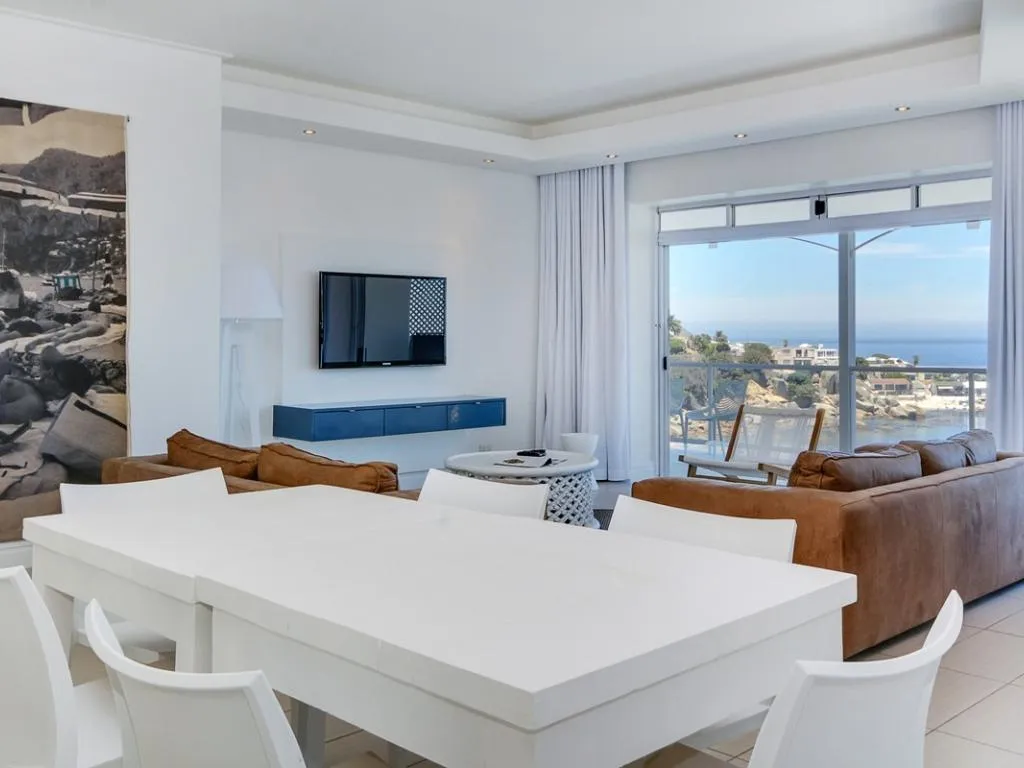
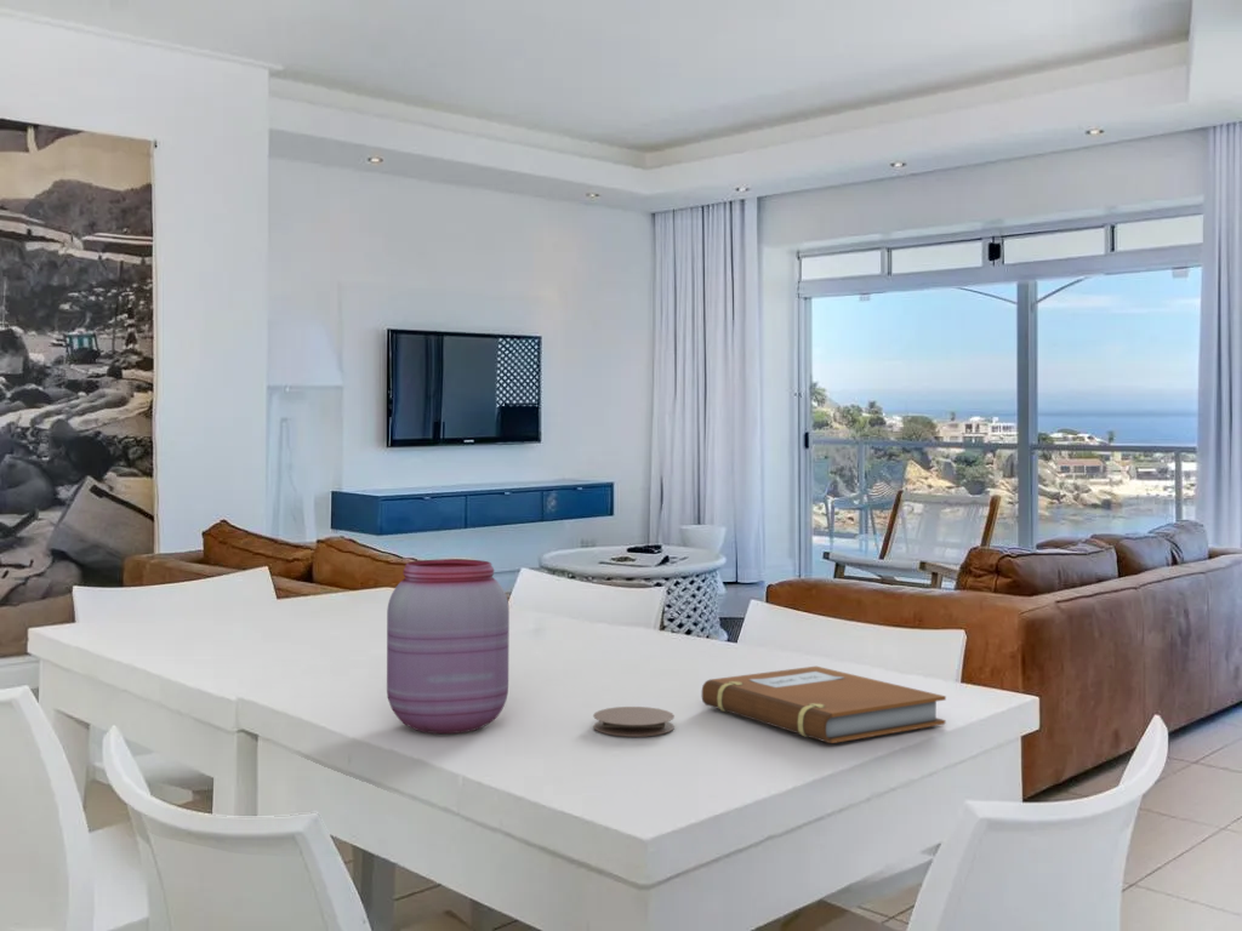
+ jar [386,558,511,735]
+ notebook [701,666,947,744]
+ coaster [592,706,676,737]
